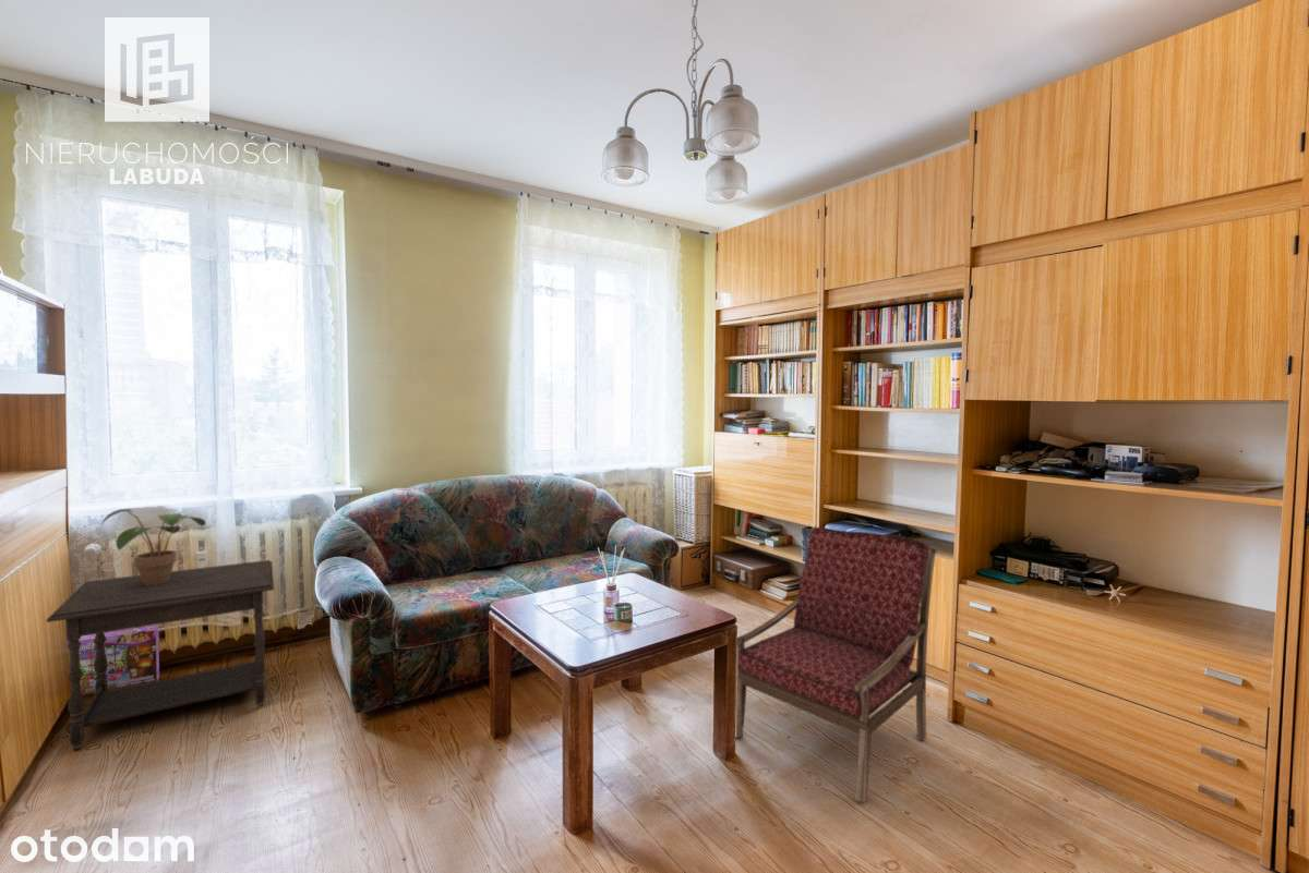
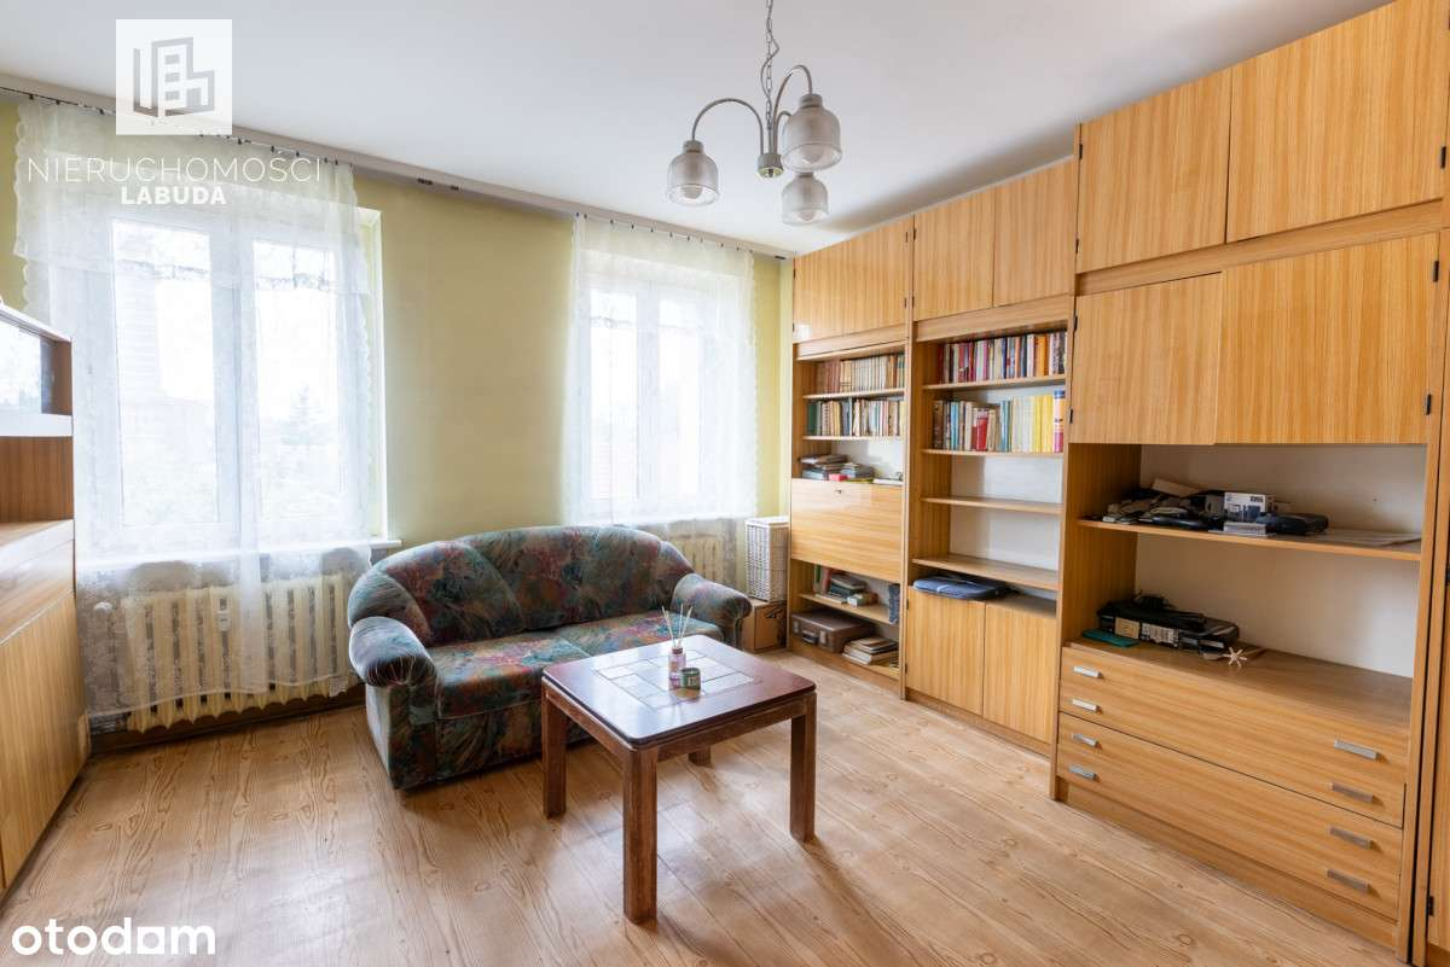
- potted plant [100,508,207,585]
- side table [46,559,275,751]
- box [79,625,160,698]
- armchair [735,525,938,803]
